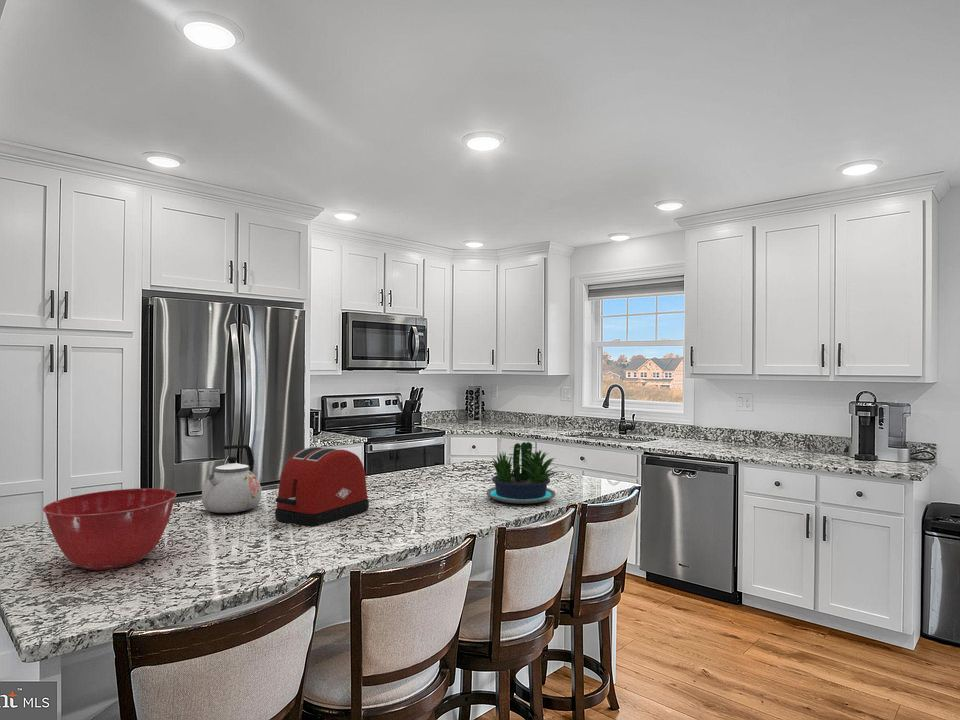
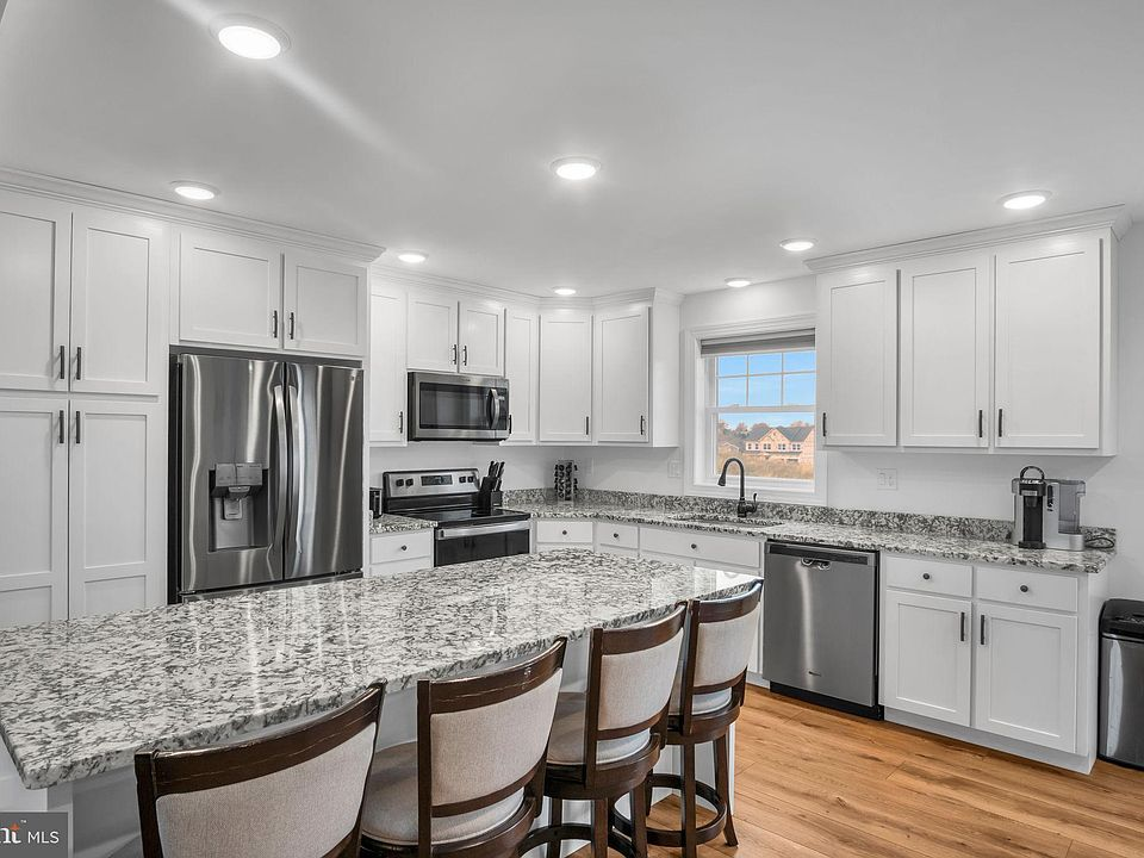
- toaster [274,446,370,527]
- potted plant [485,441,565,505]
- kettle [201,444,262,514]
- mixing bowl [42,487,177,571]
